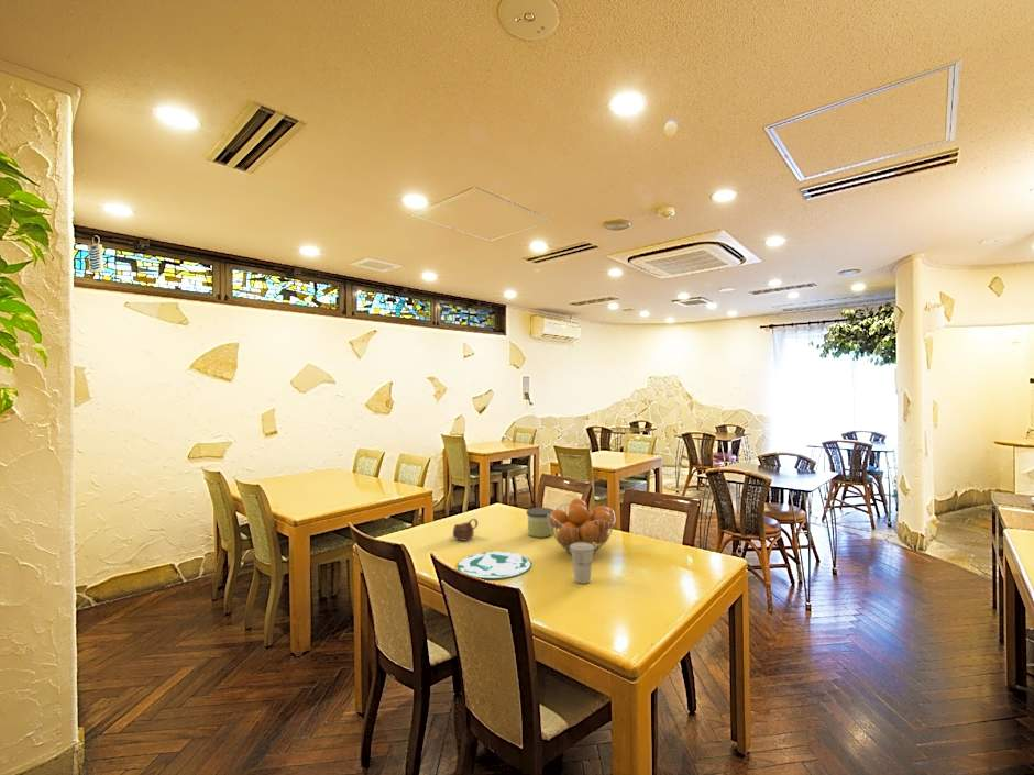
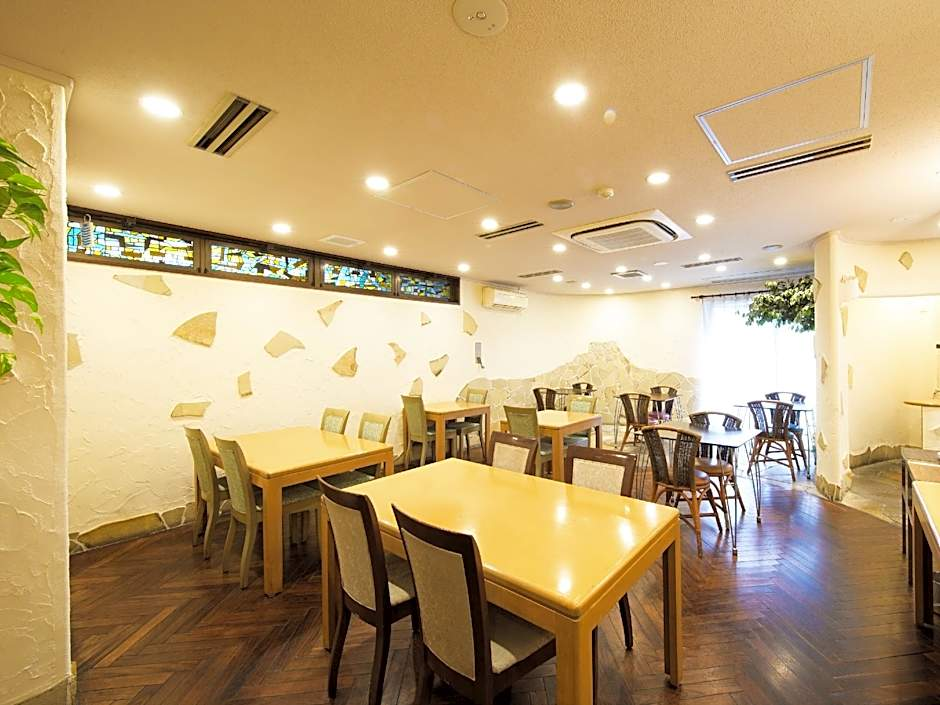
- candle [526,507,554,539]
- cup [570,543,594,585]
- plate [457,551,532,579]
- fruit basket [547,497,616,556]
- cup [452,518,479,542]
